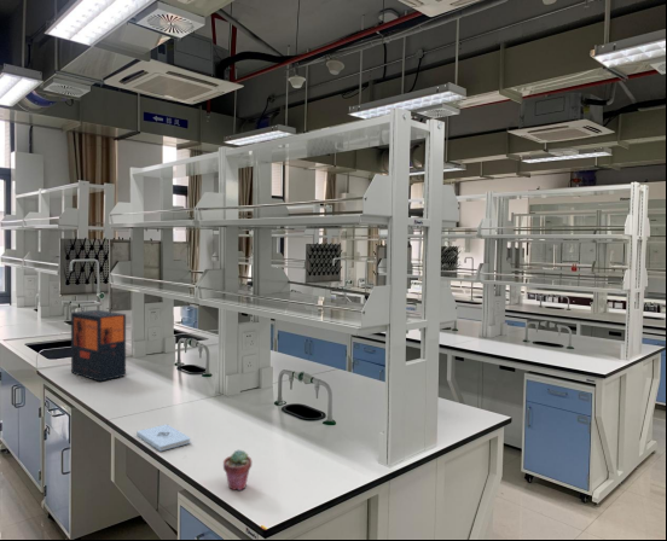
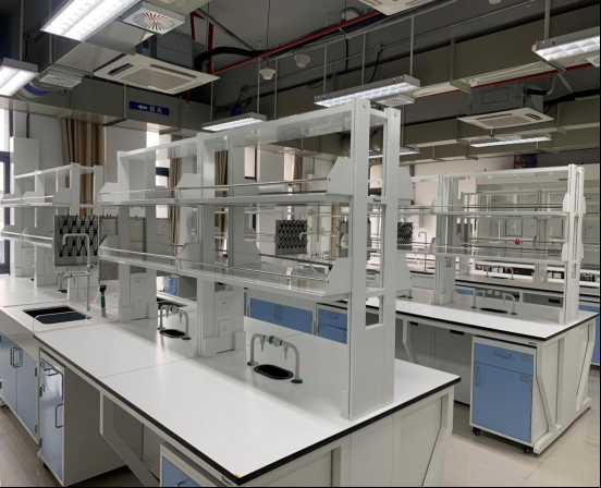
- notepad [135,424,191,453]
- product box [70,309,127,383]
- potted succulent [222,449,253,491]
